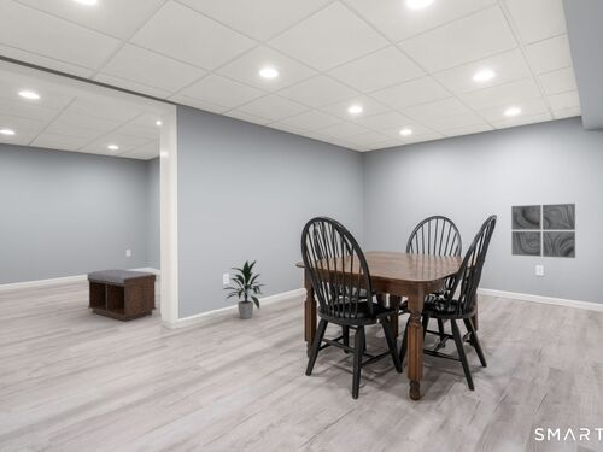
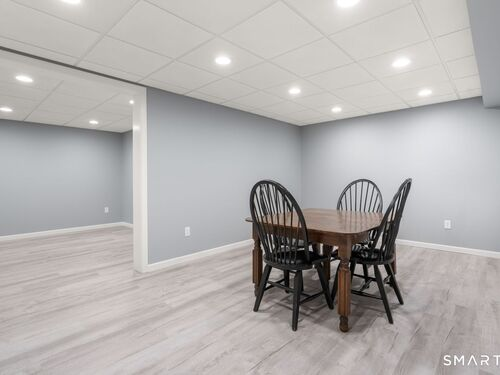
- indoor plant [219,259,267,319]
- bench [87,269,158,322]
- wall art [510,202,576,259]
